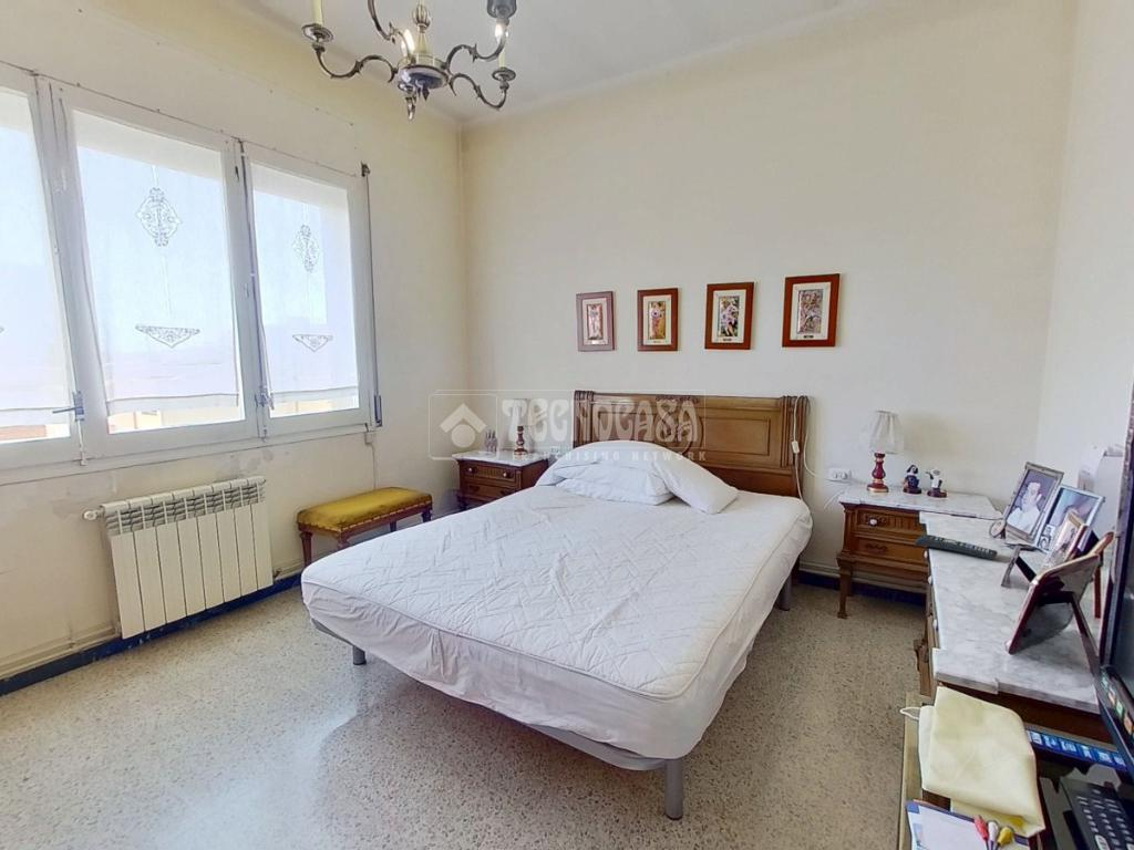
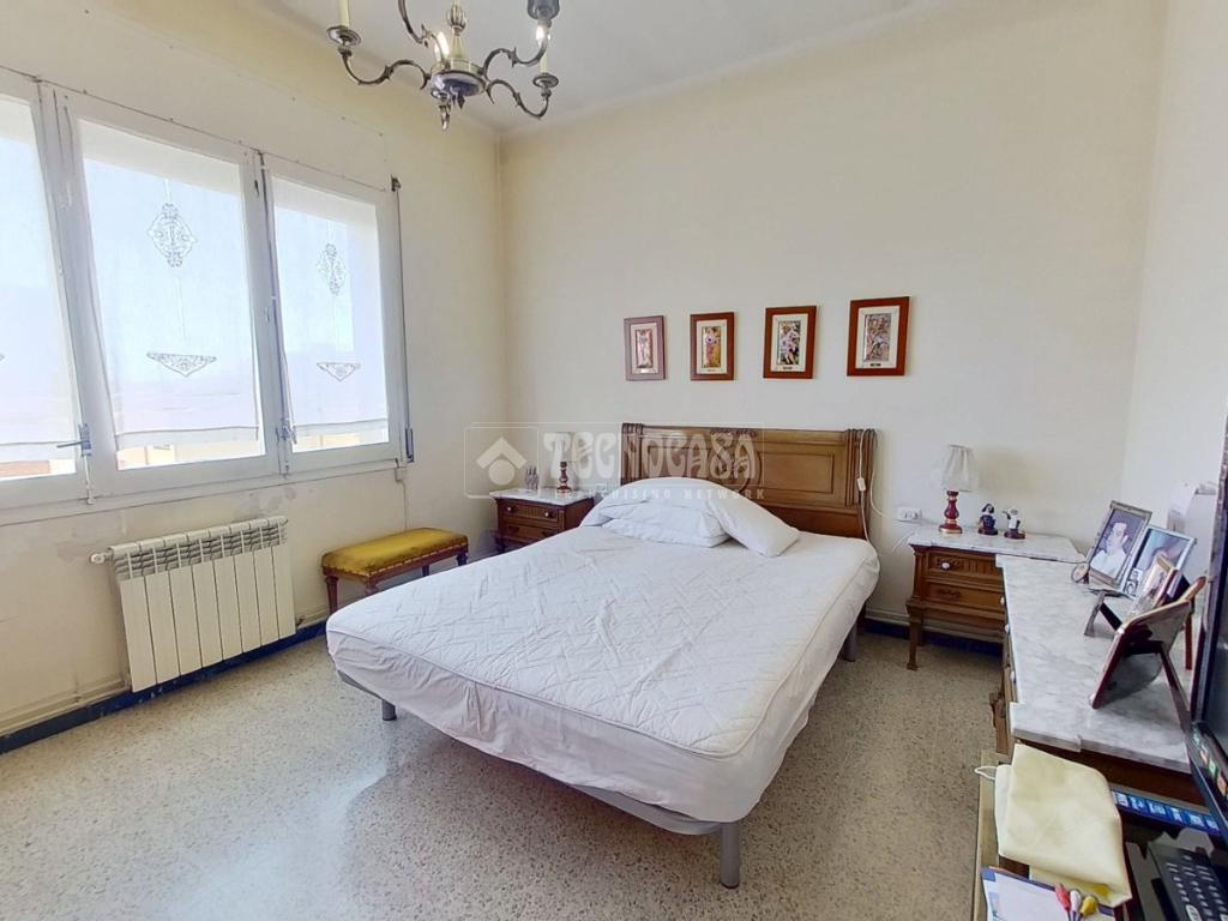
- remote control [913,533,999,560]
